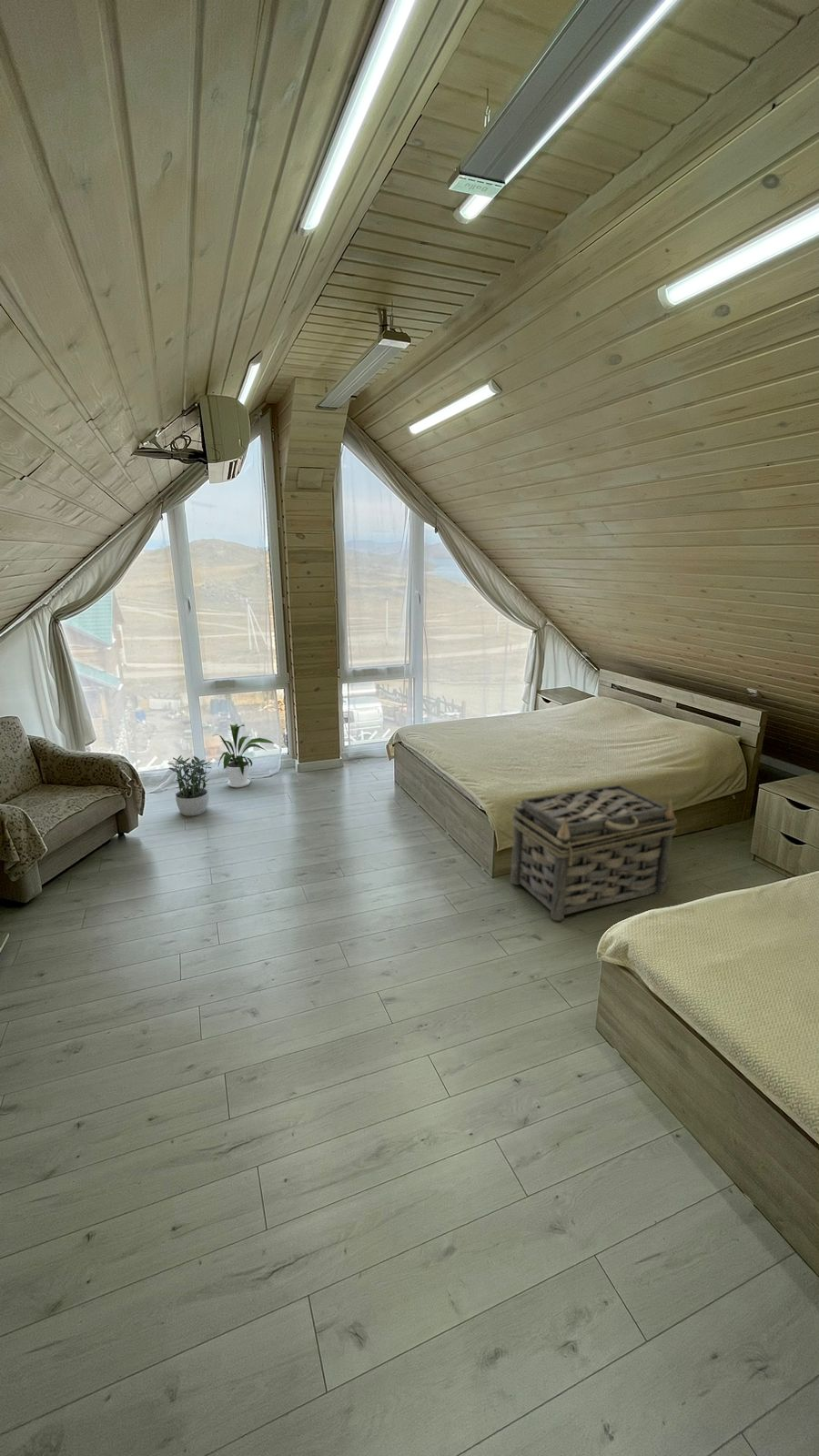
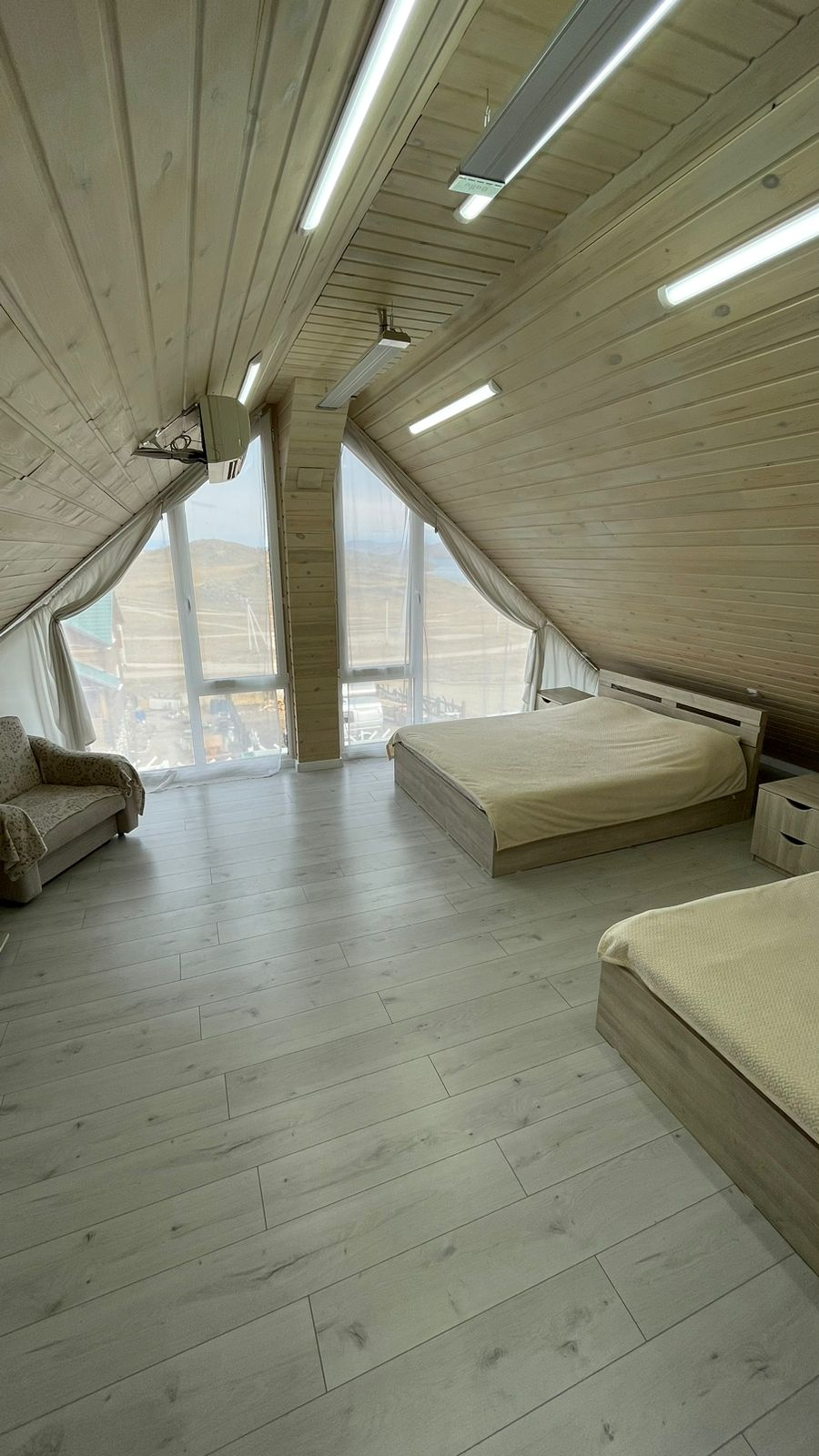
- potted plant [167,753,212,816]
- house plant [212,723,275,788]
- basket [510,784,678,922]
